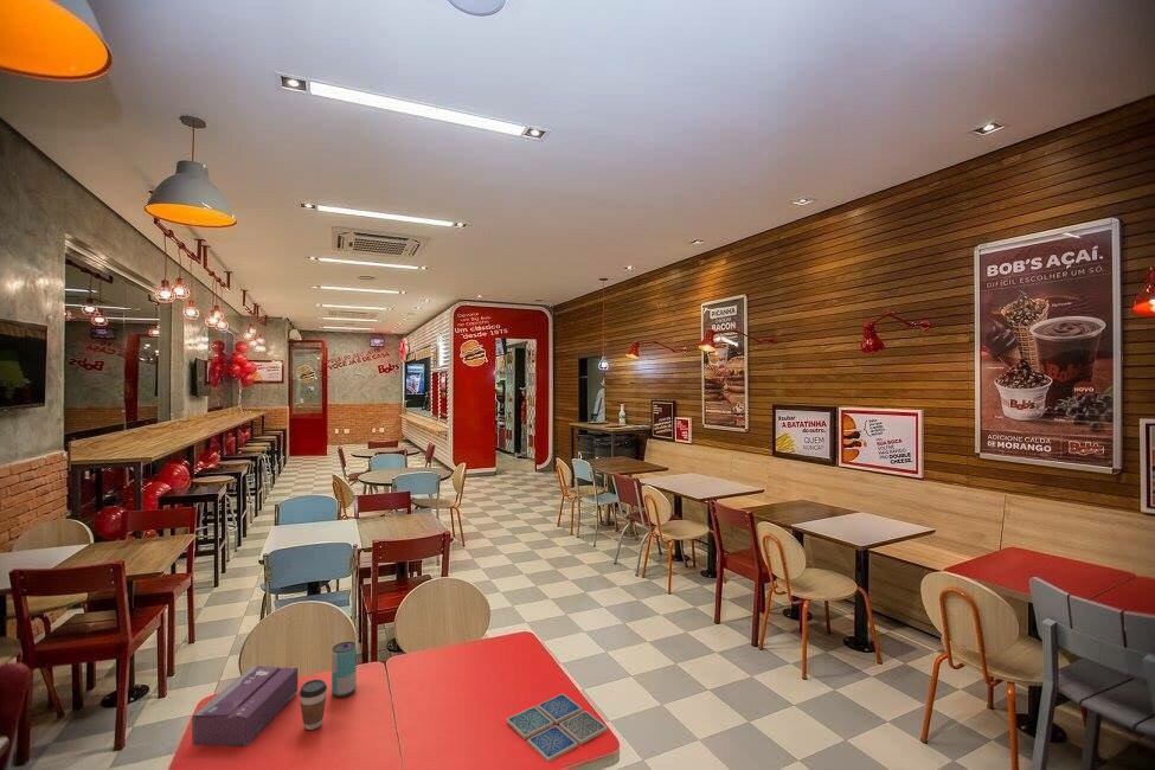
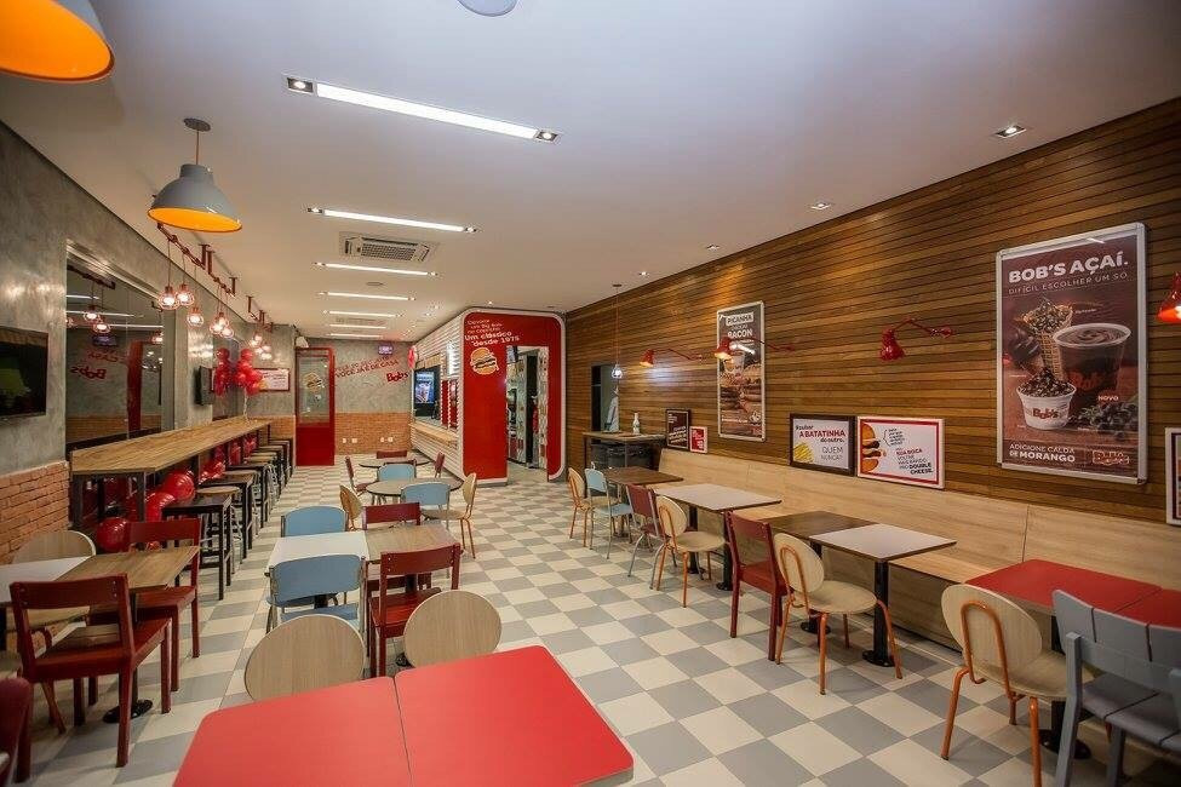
- tissue box [191,665,299,747]
- coffee cup [299,679,328,731]
- drink coaster [505,693,609,763]
- beverage can [331,641,358,699]
